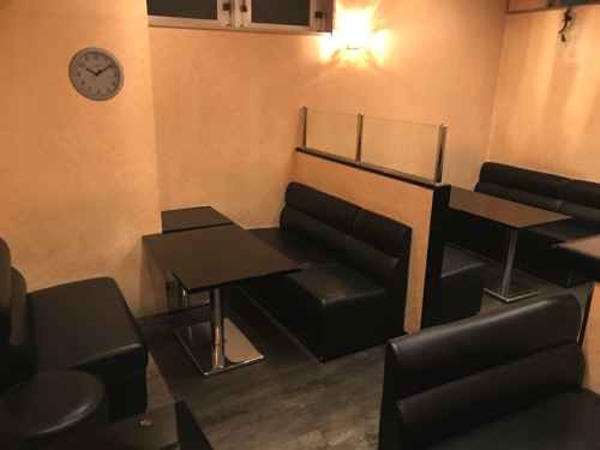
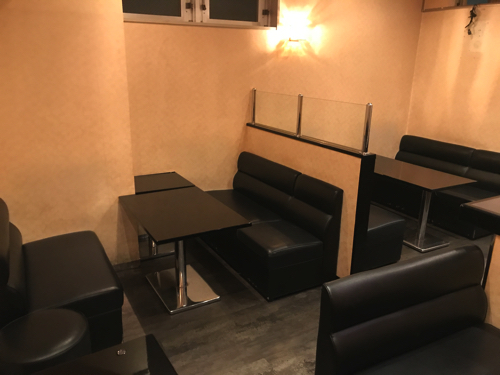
- wall clock [67,46,126,102]
